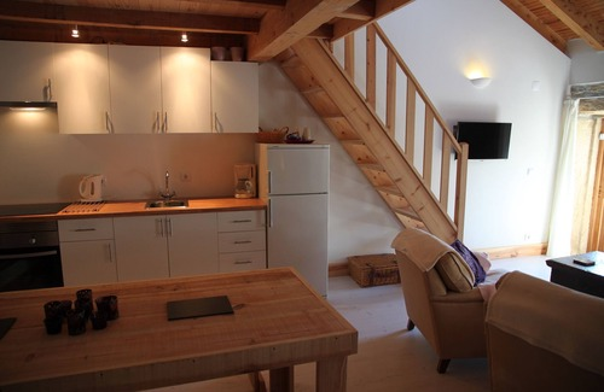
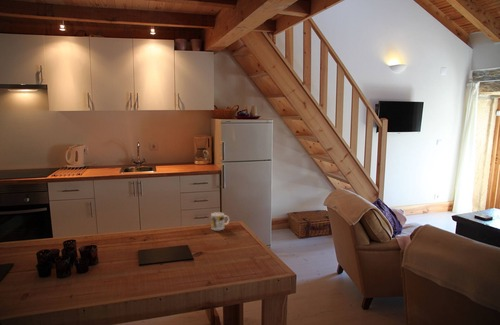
+ mug [210,211,230,231]
